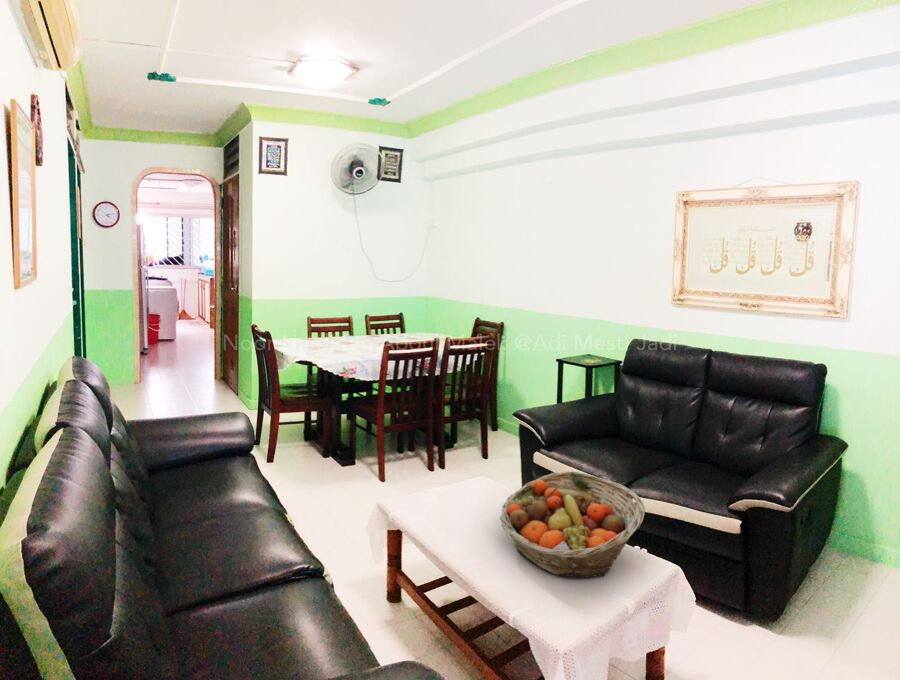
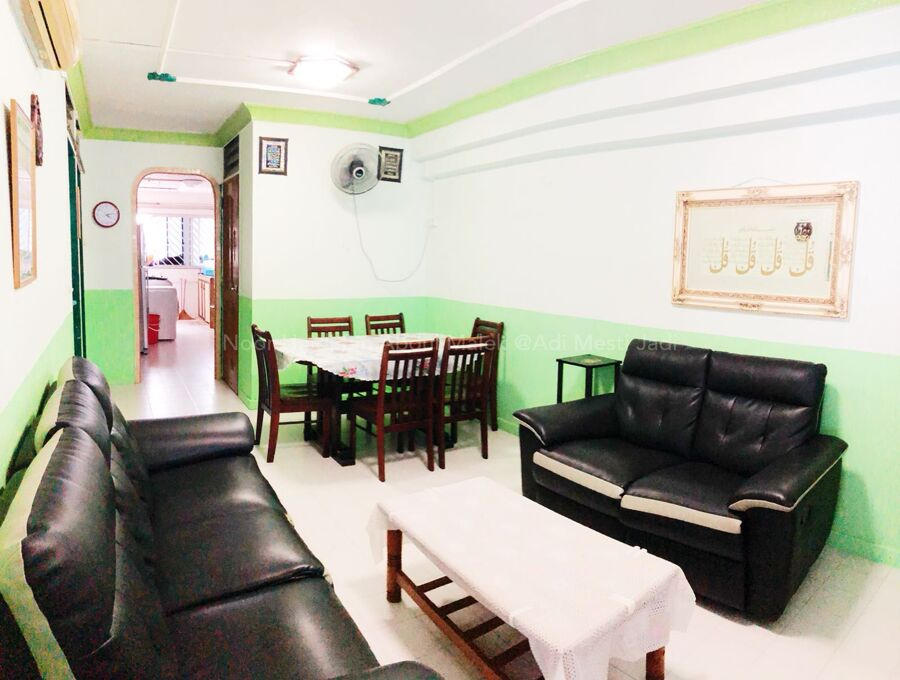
- fruit basket [499,470,646,579]
